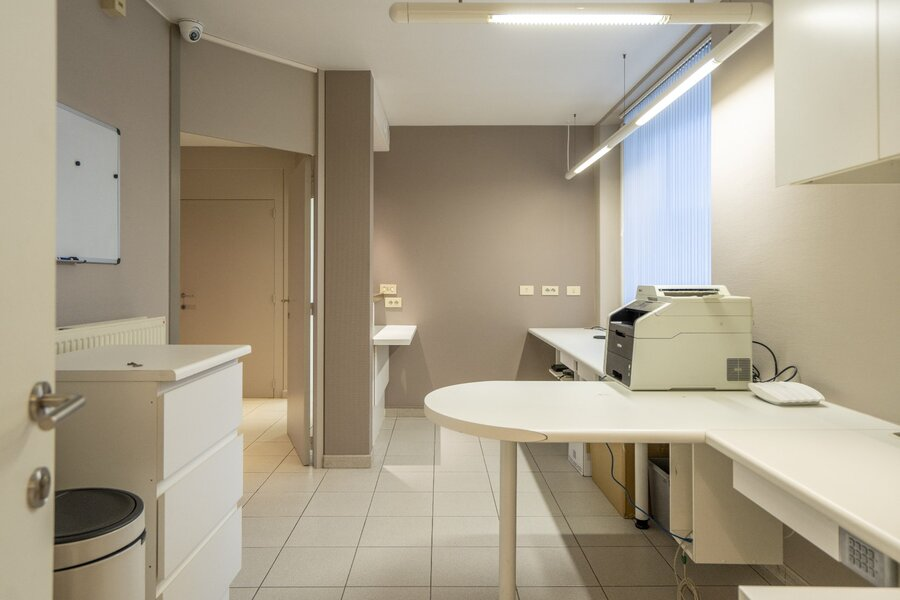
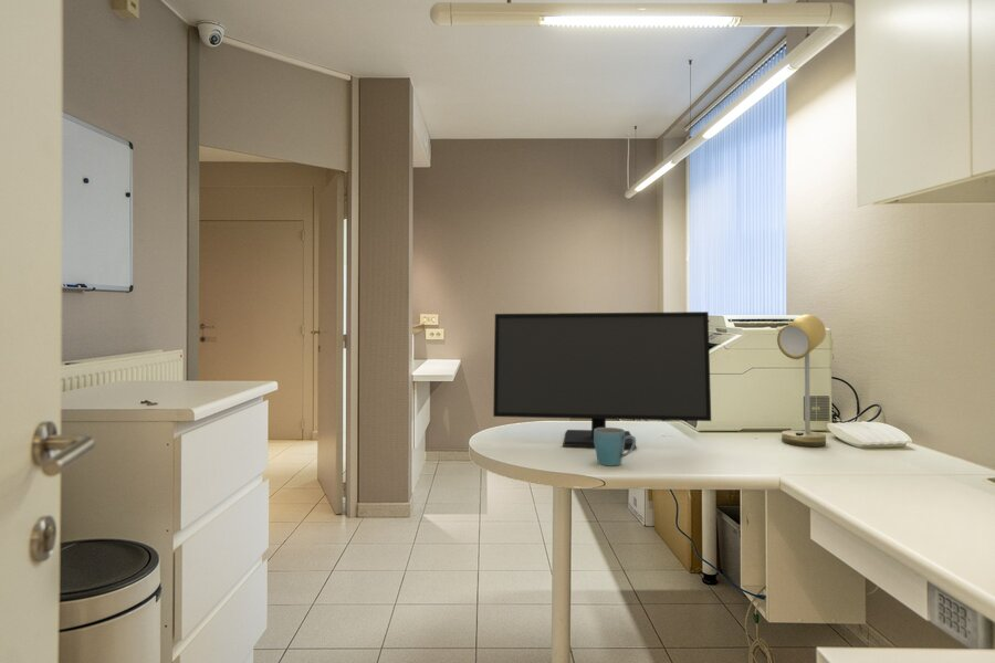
+ monitor [492,311,712,449]
+ desk lamp [776,313,827,448]
+ mug [594,427,637,466]
